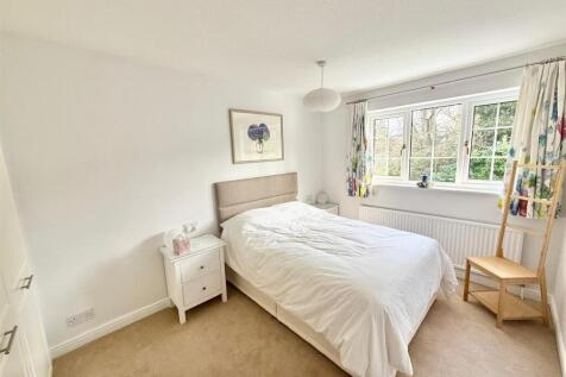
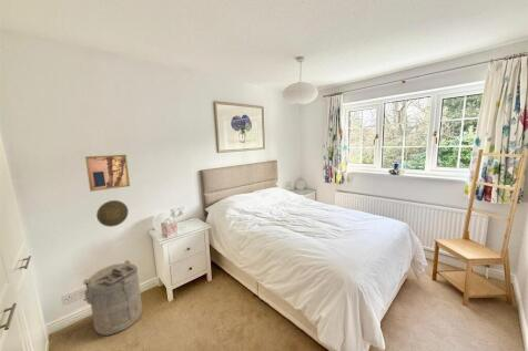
+ decorative plate [95,199,130,228]
+ laundry hamper [82,259,143,337]
+ wall art [84,154,131,193]
